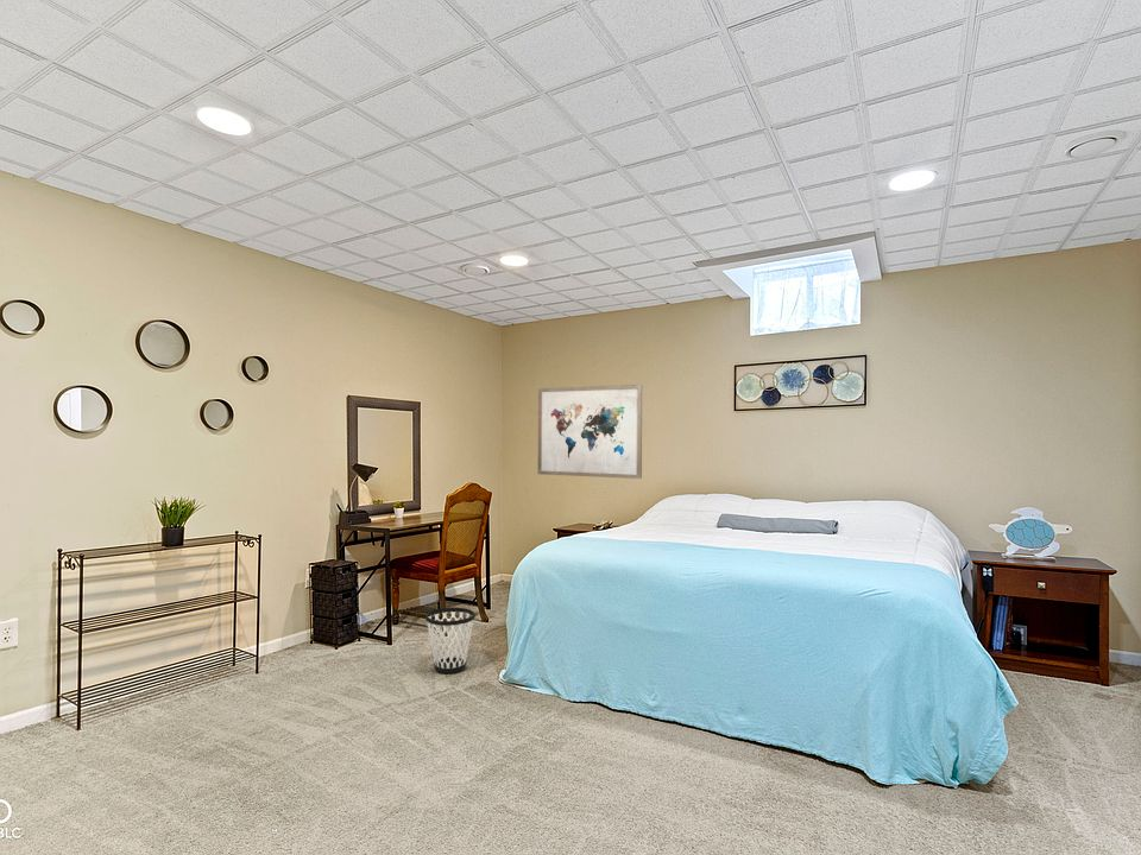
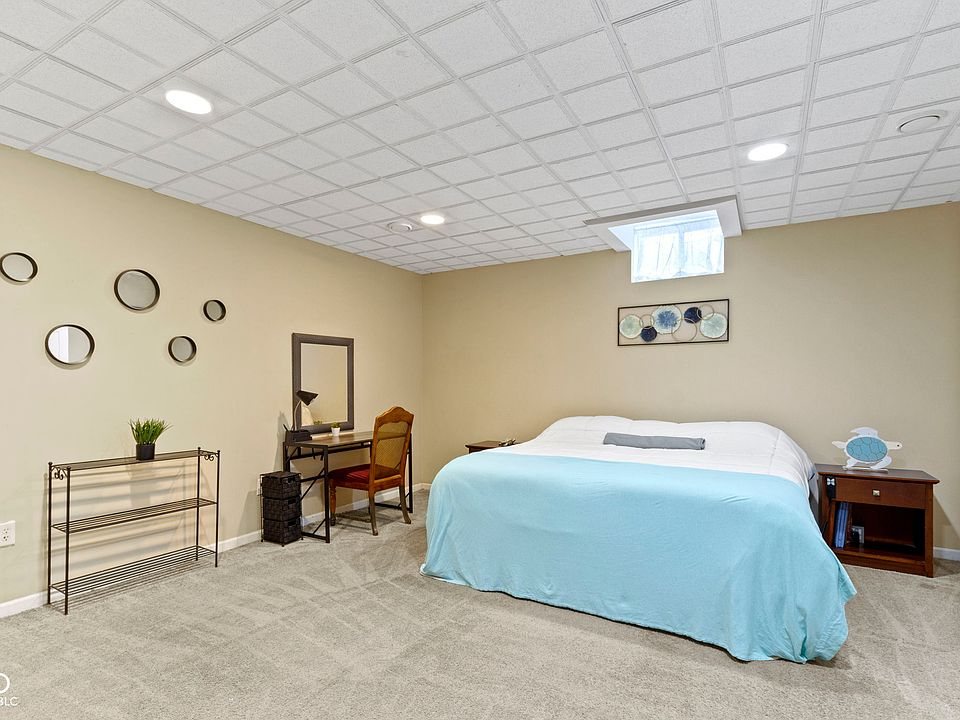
- wastebasket [424,606,477,674]
- wall art [537,384,643,480]
